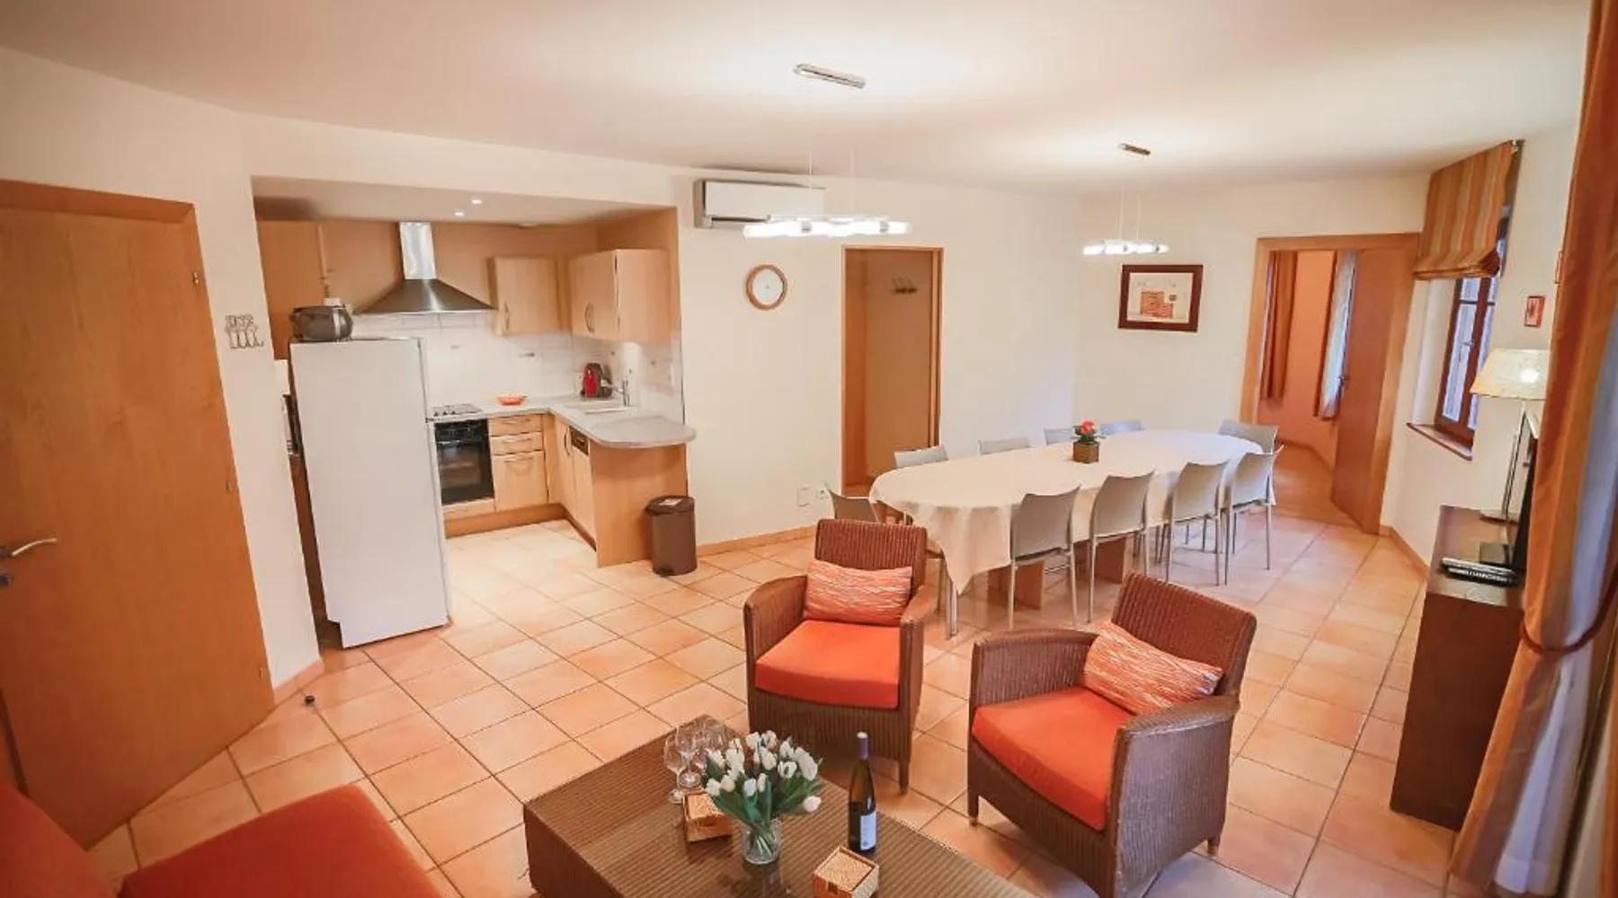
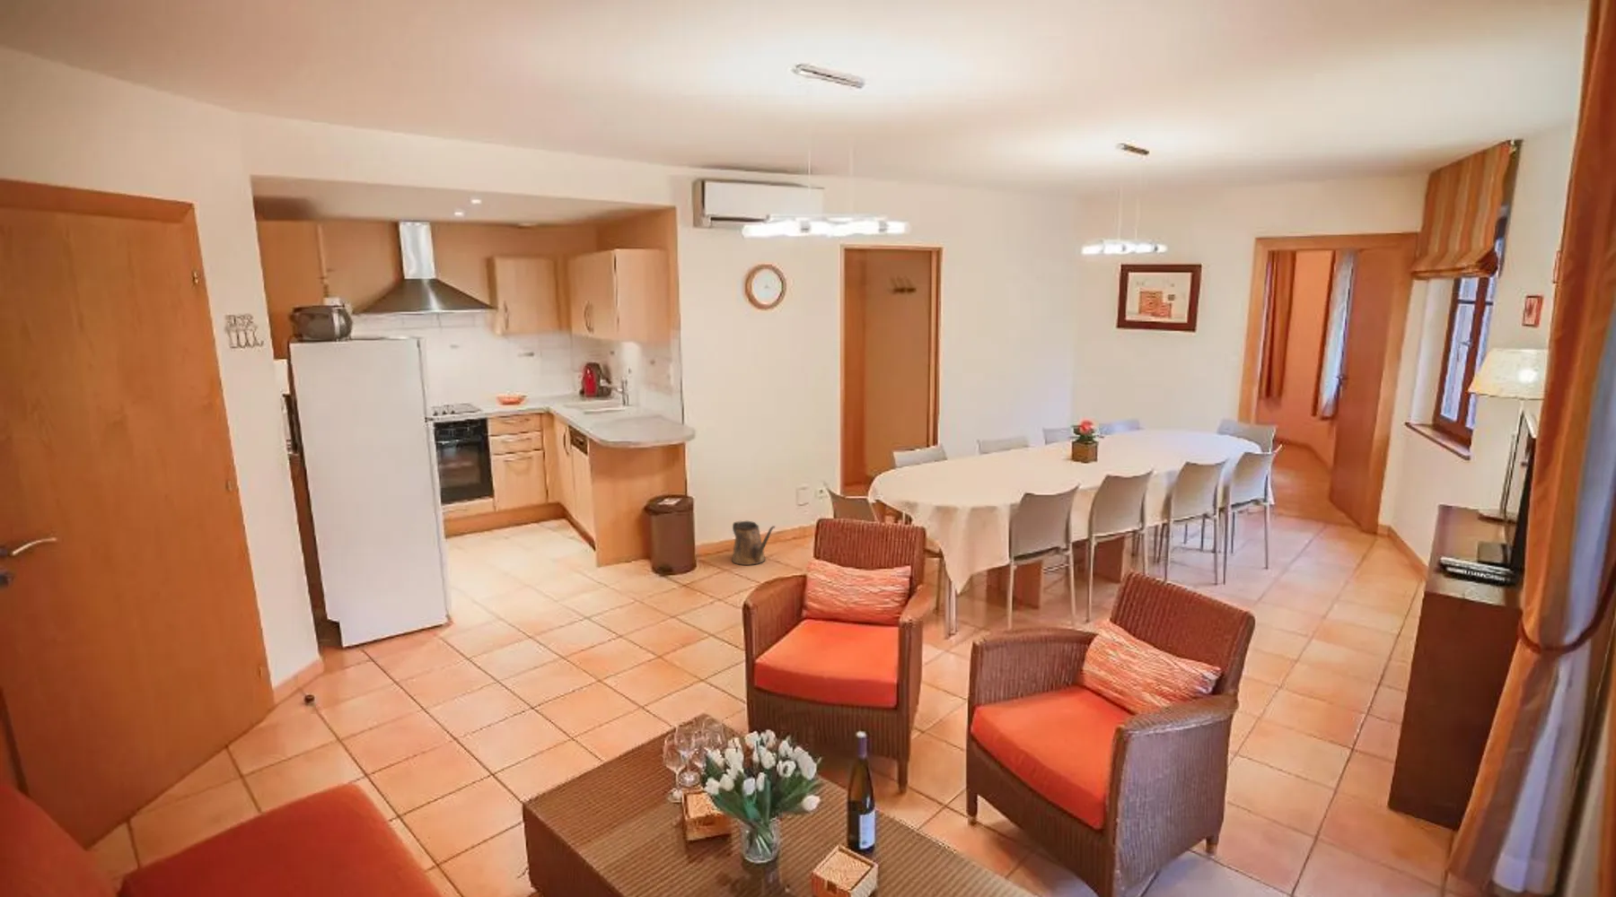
+ watering can [731,520,777,566]
